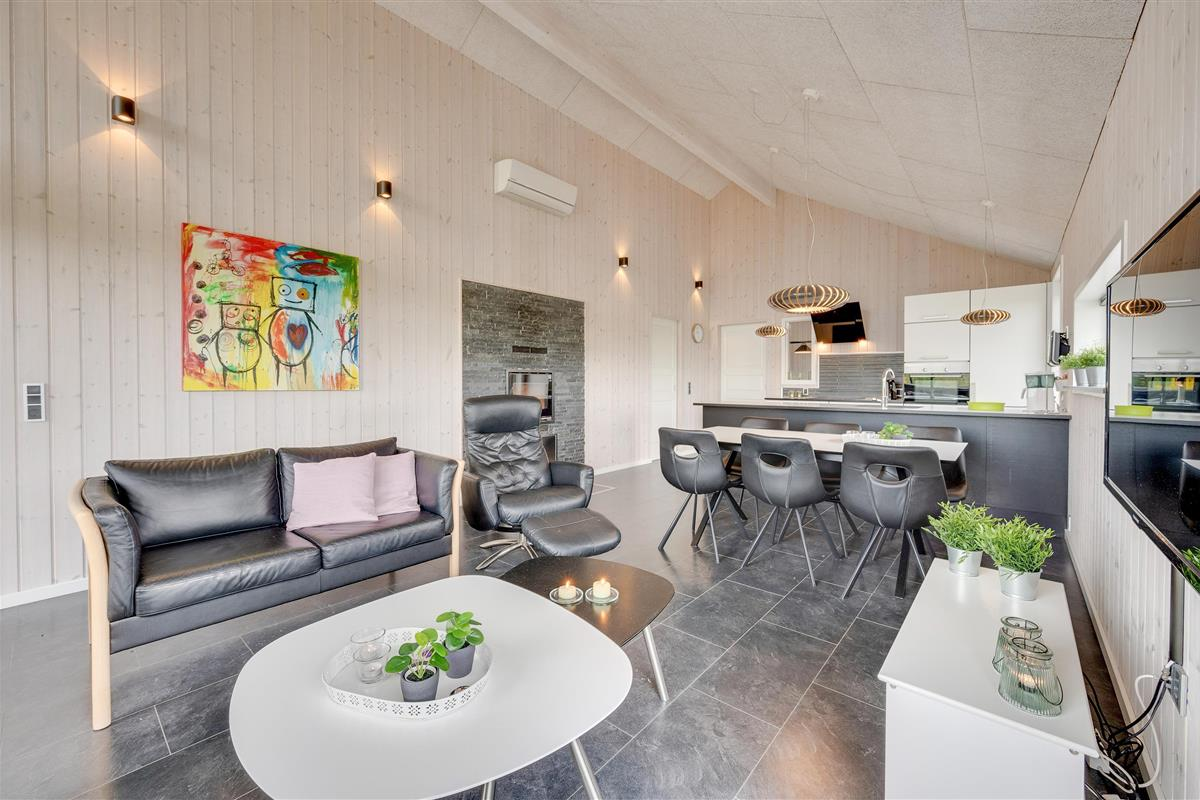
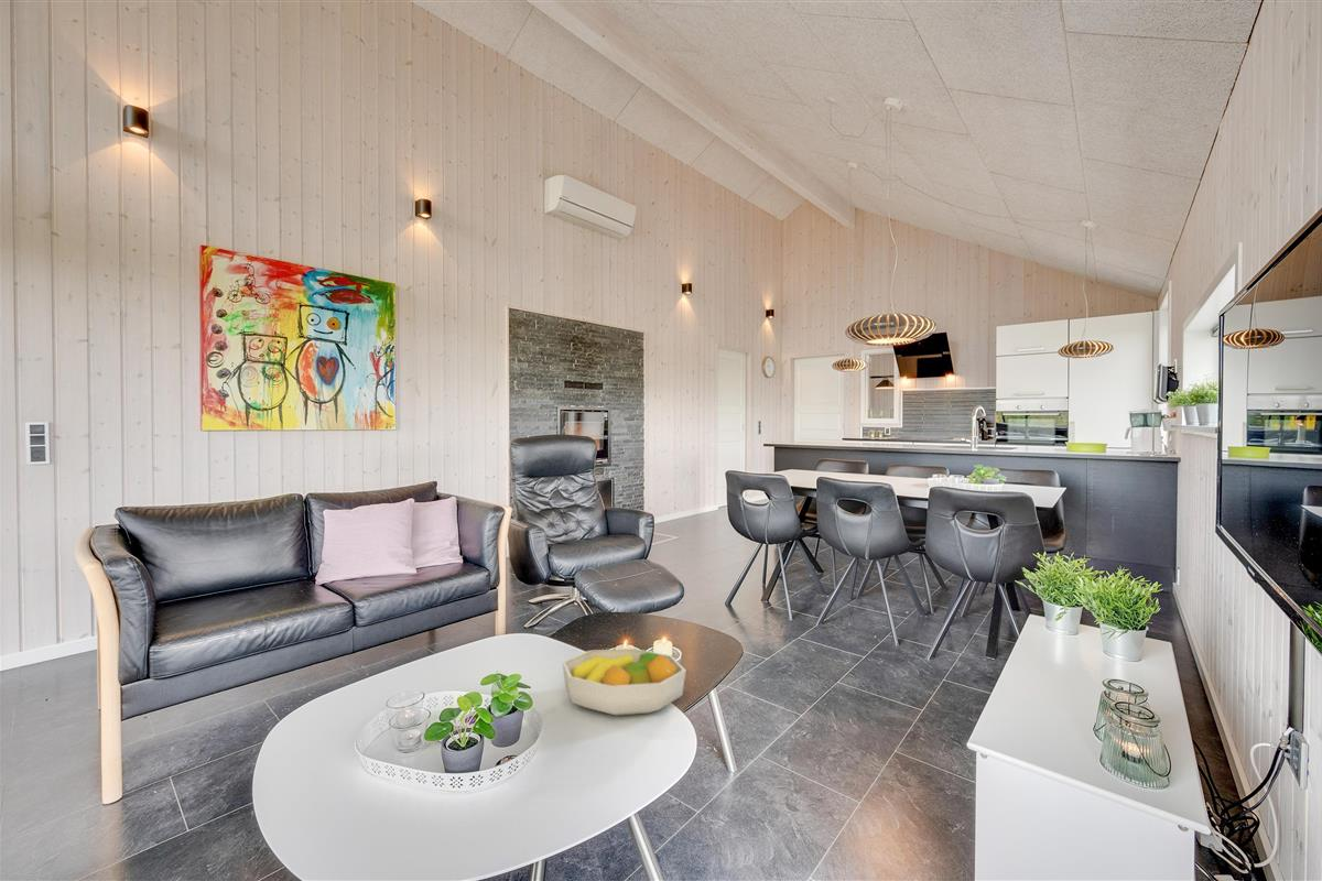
+ fruit bowl [561,648,687,717]
